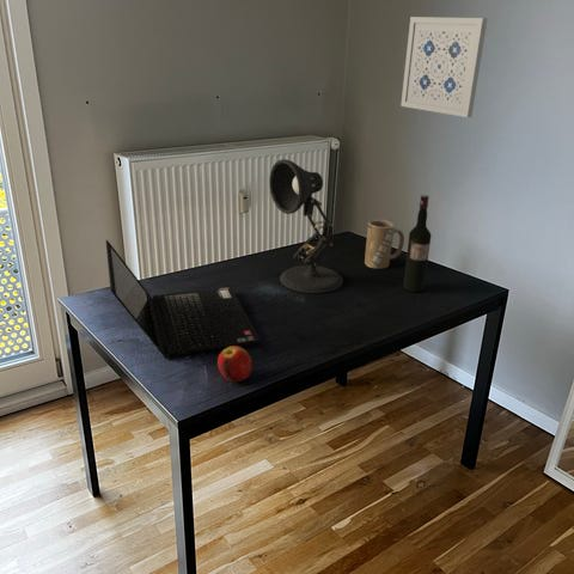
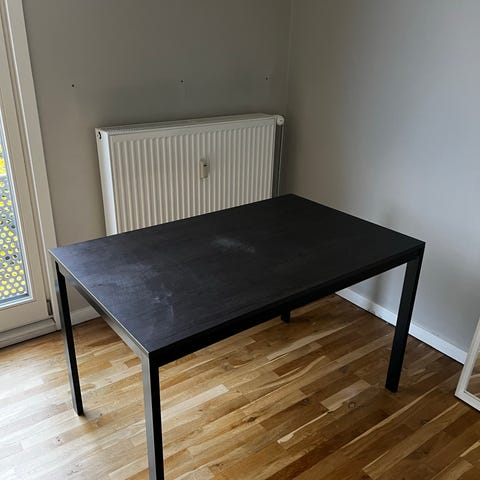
- wall art [399,16,488,118]
- mug [364,219,405,269]
- wine bottle [403,194,432,293]
- laptop computer [104,239,262,360]
- fruit [216,346,252,383]
- desk lamp [268,158,344,294]
